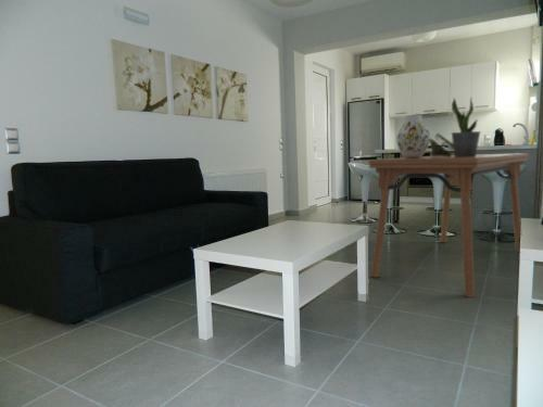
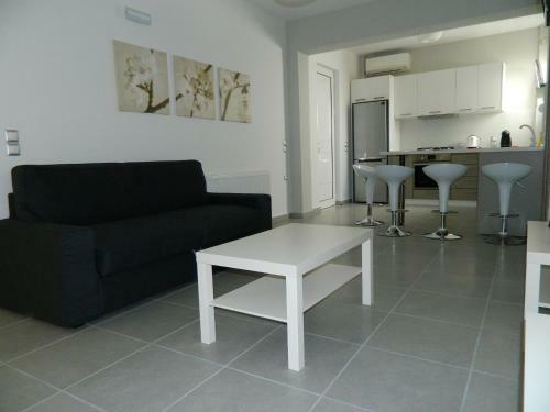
- vase [395,114,431,158]
- potted plant [451,97,482,157]
- dining table [368,152,530,298]
- drum [429,132,454,156]
